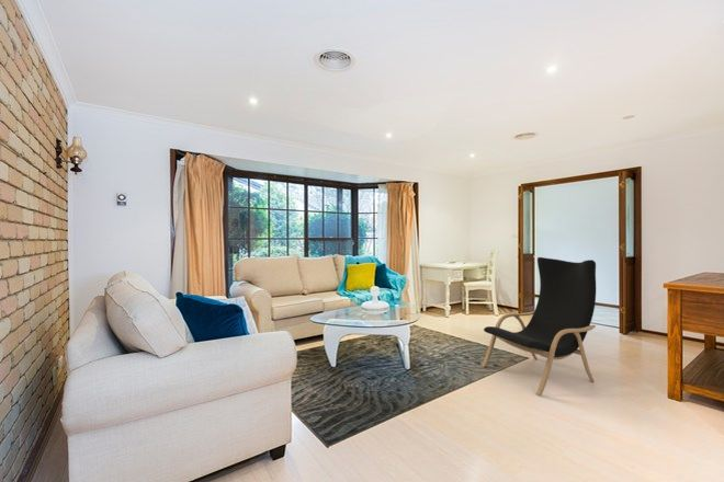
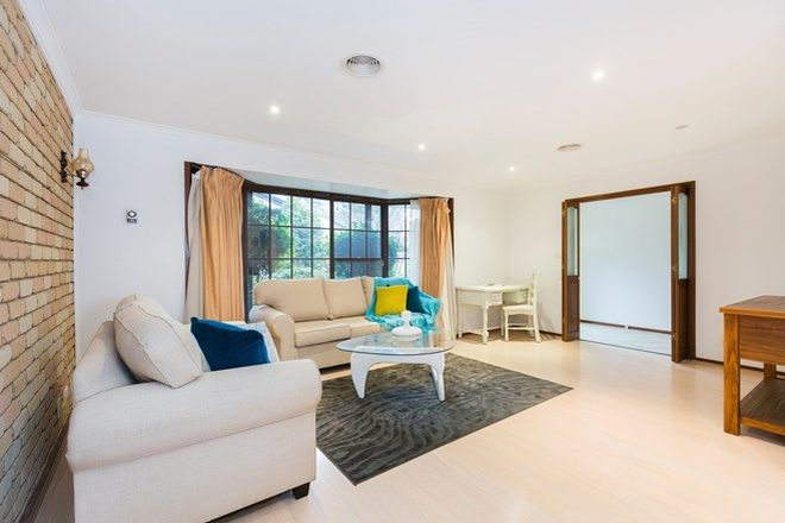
- lounge chair [480,256,597,397]
